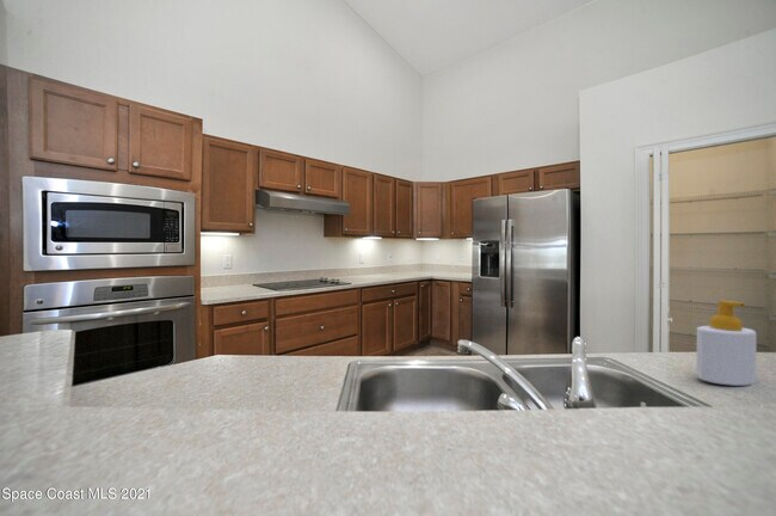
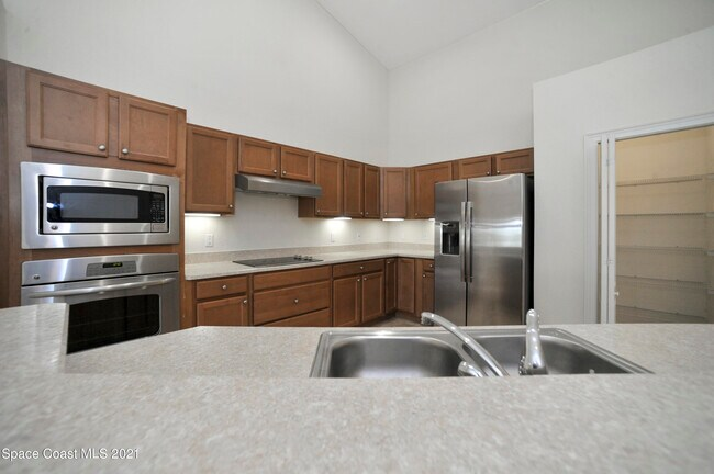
- soap bottle [695,300,758,387]
